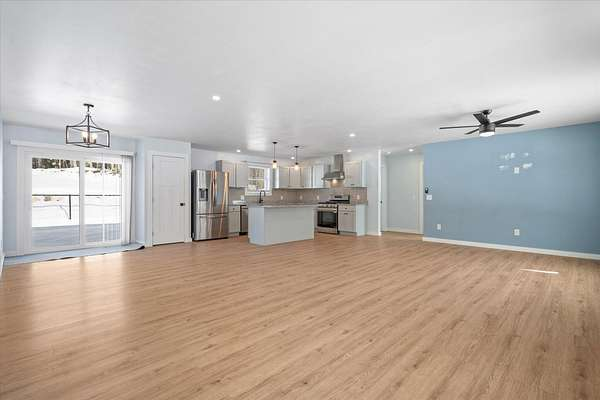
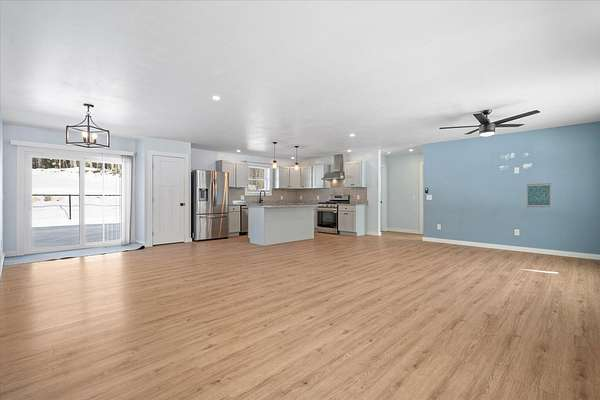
+ wall art [526,182,552,208]
